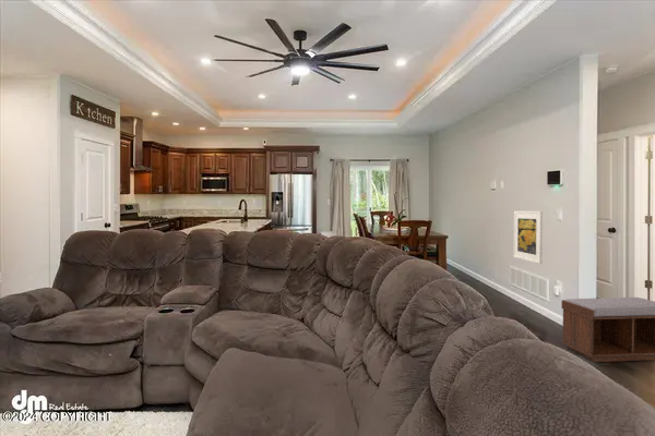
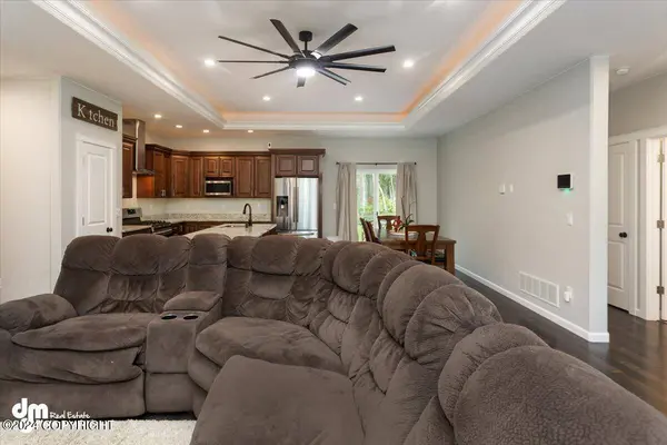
- bench [560,296,655,363]
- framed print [513,210,544,265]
